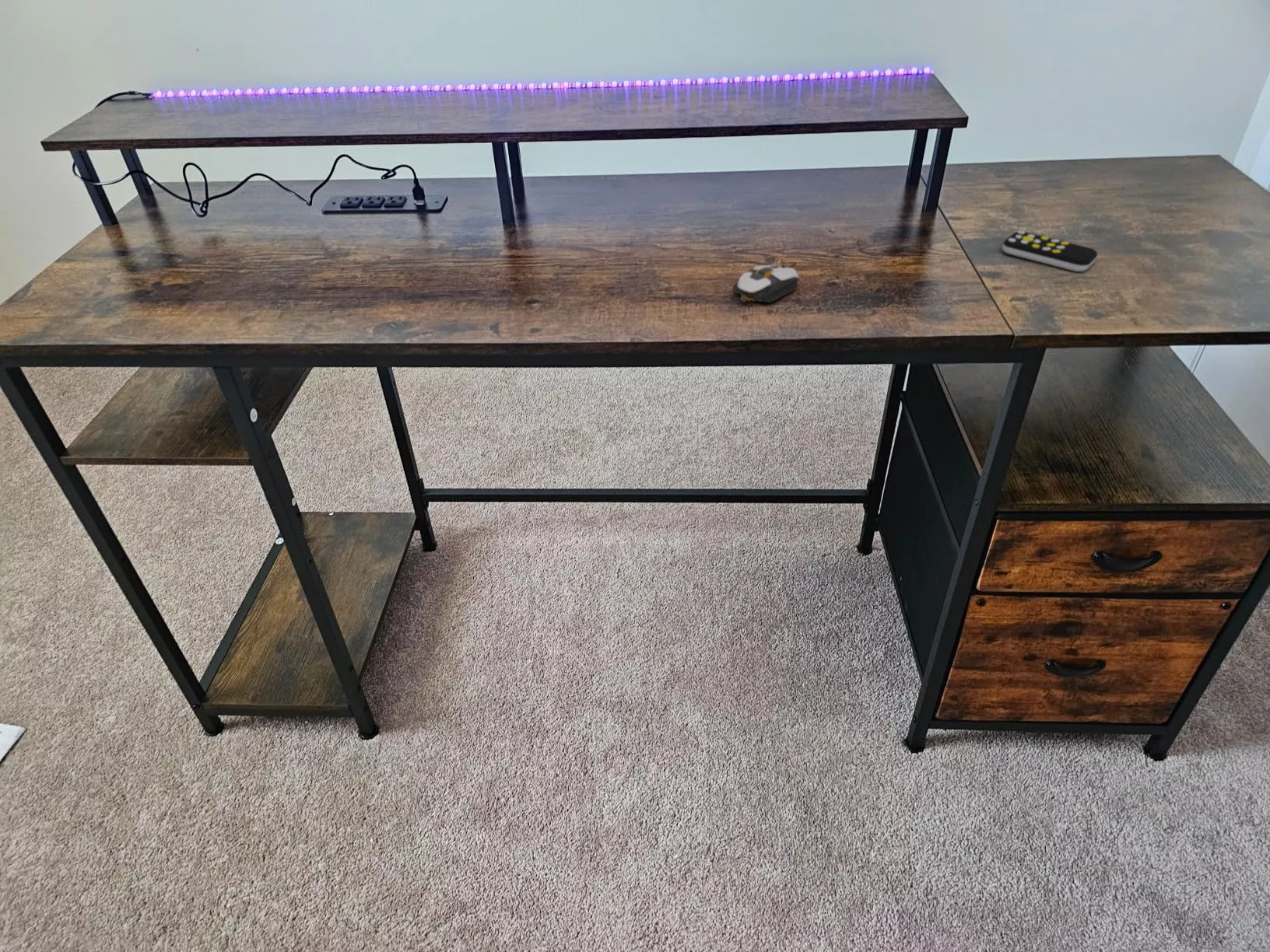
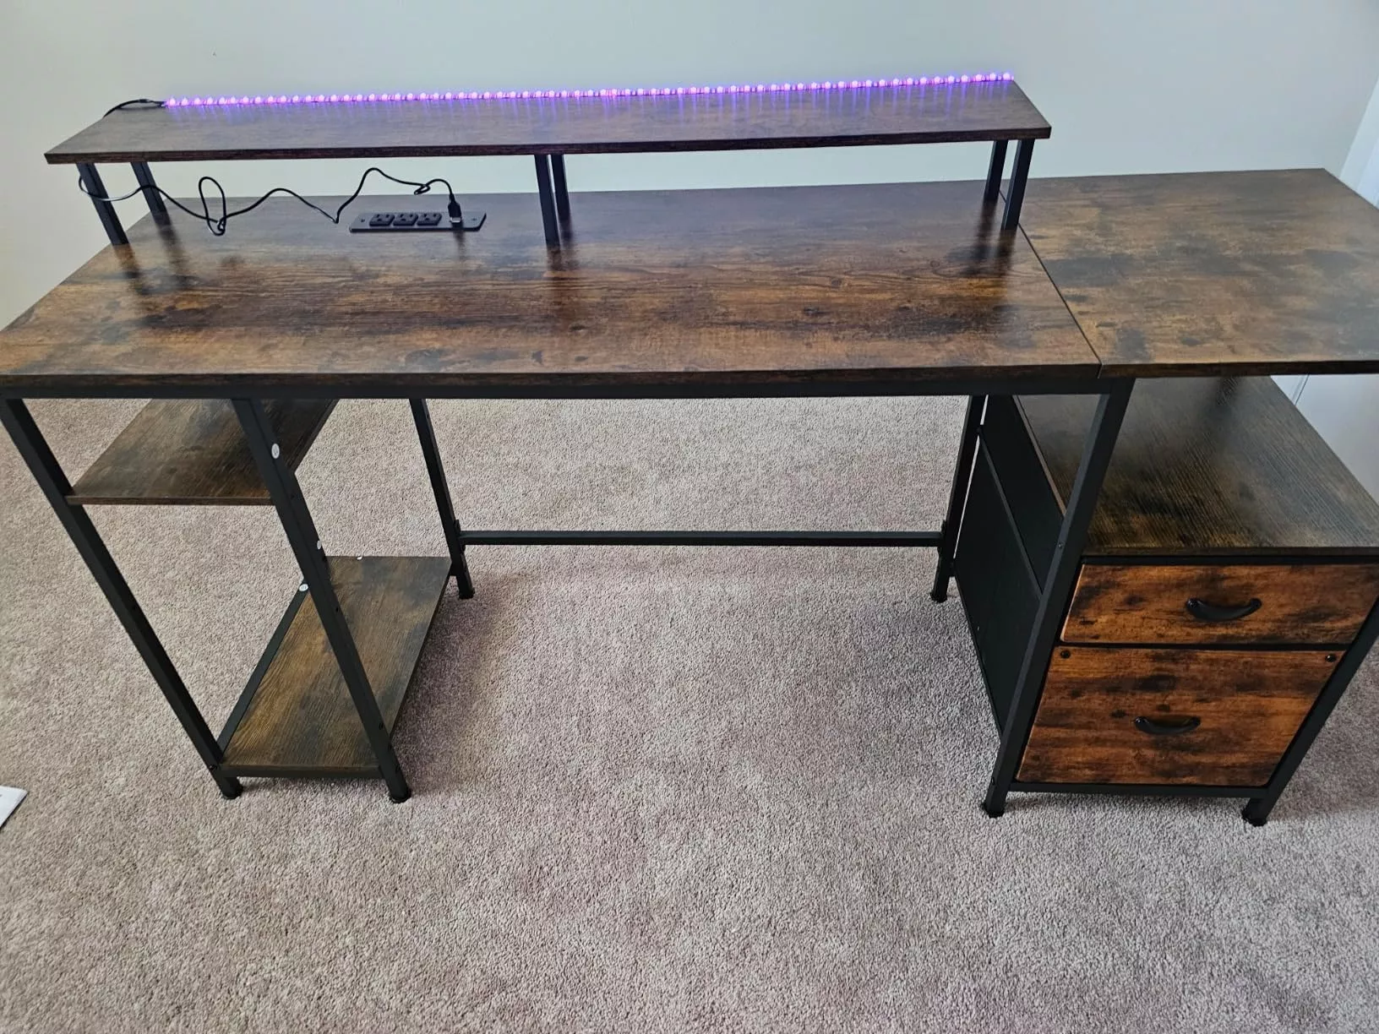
- computer mouse [732,262,800,303]
- remote control [1002,230,1098,272]
